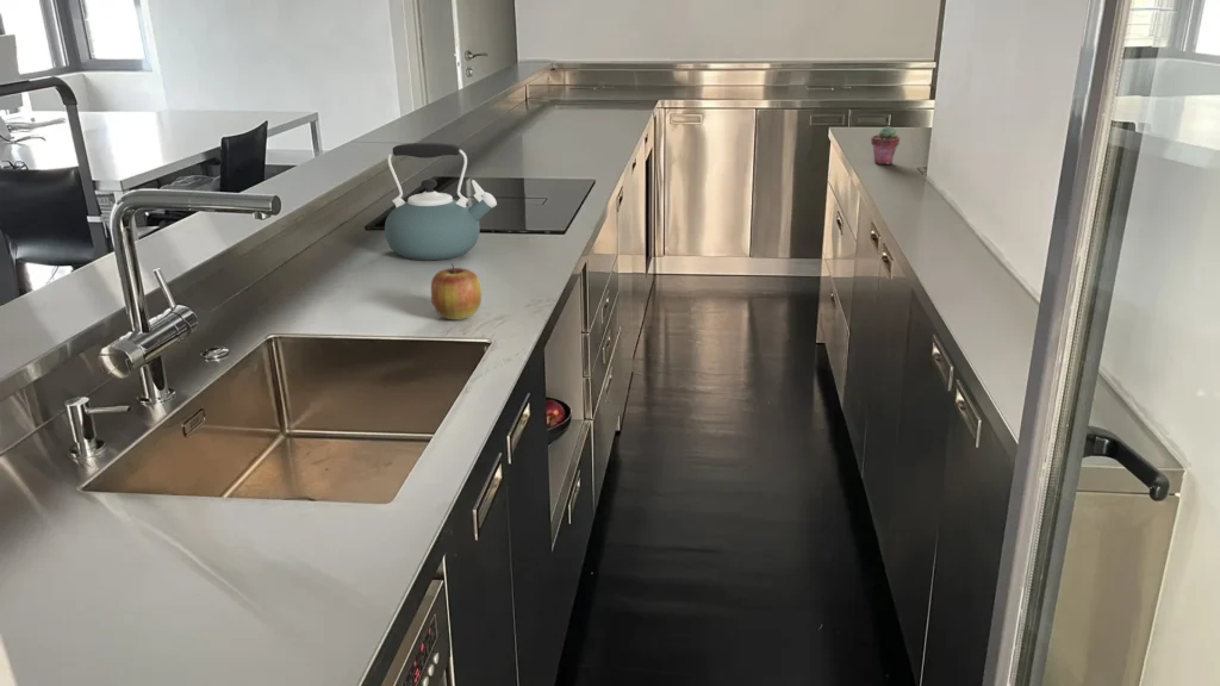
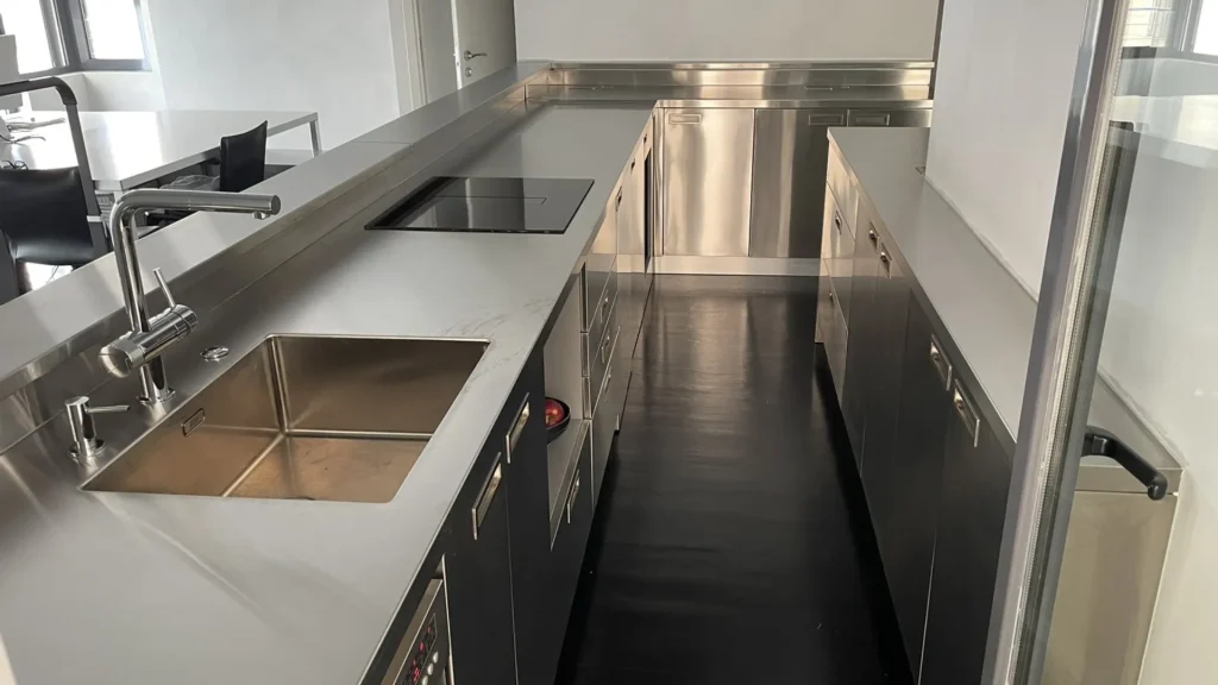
- kettle [384,142,498,261]
- potted succulent [870,125,901,166]
- apple [430,262,483,322]
